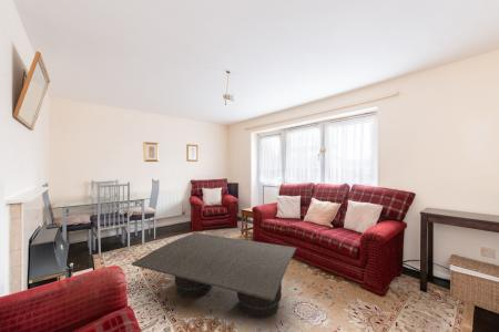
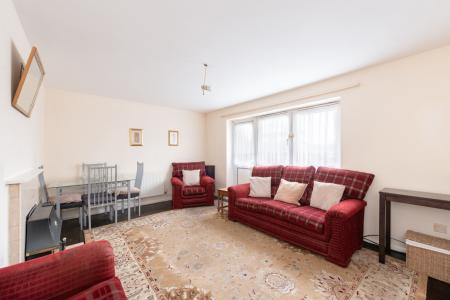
- coffee table [131,231,297,320]
